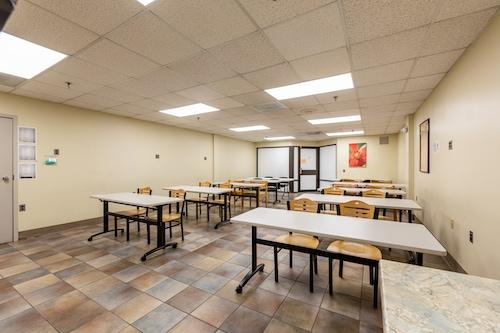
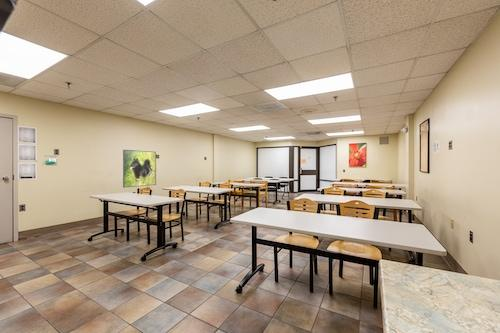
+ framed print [122,149,157,189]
